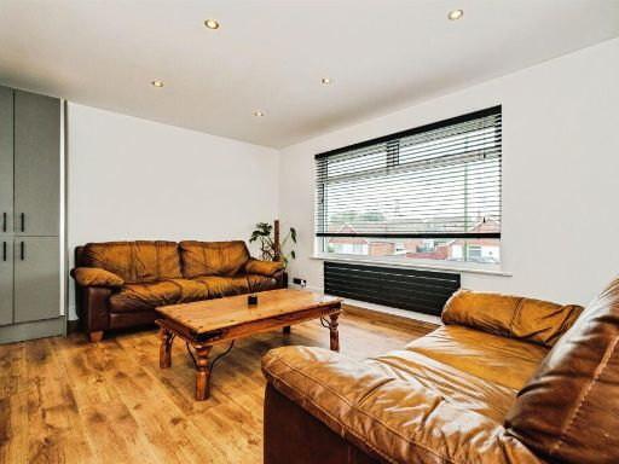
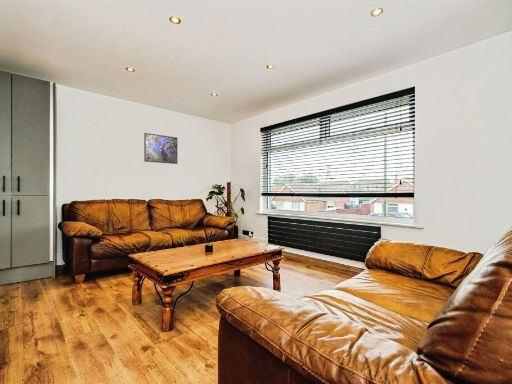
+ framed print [143,132,178,165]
